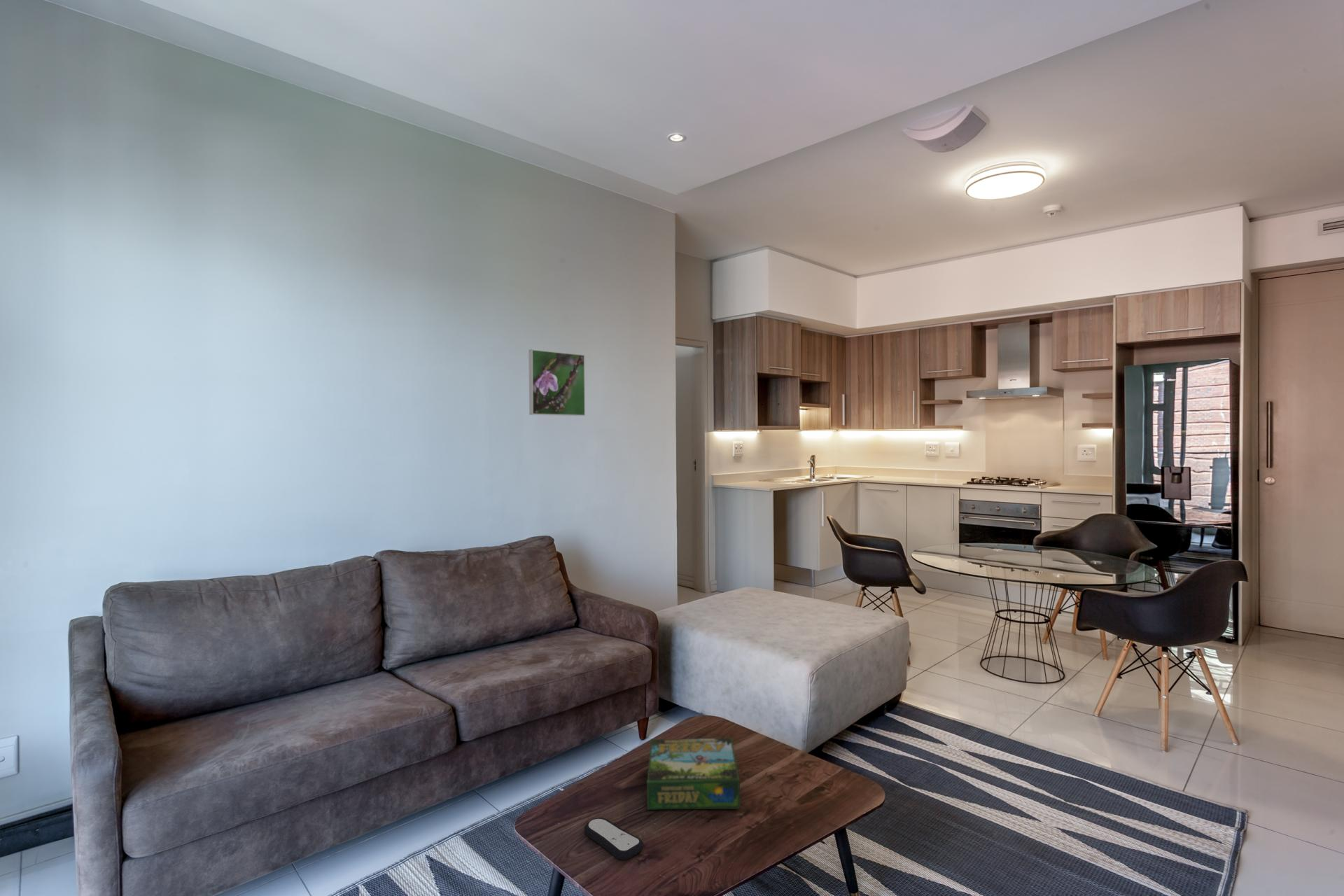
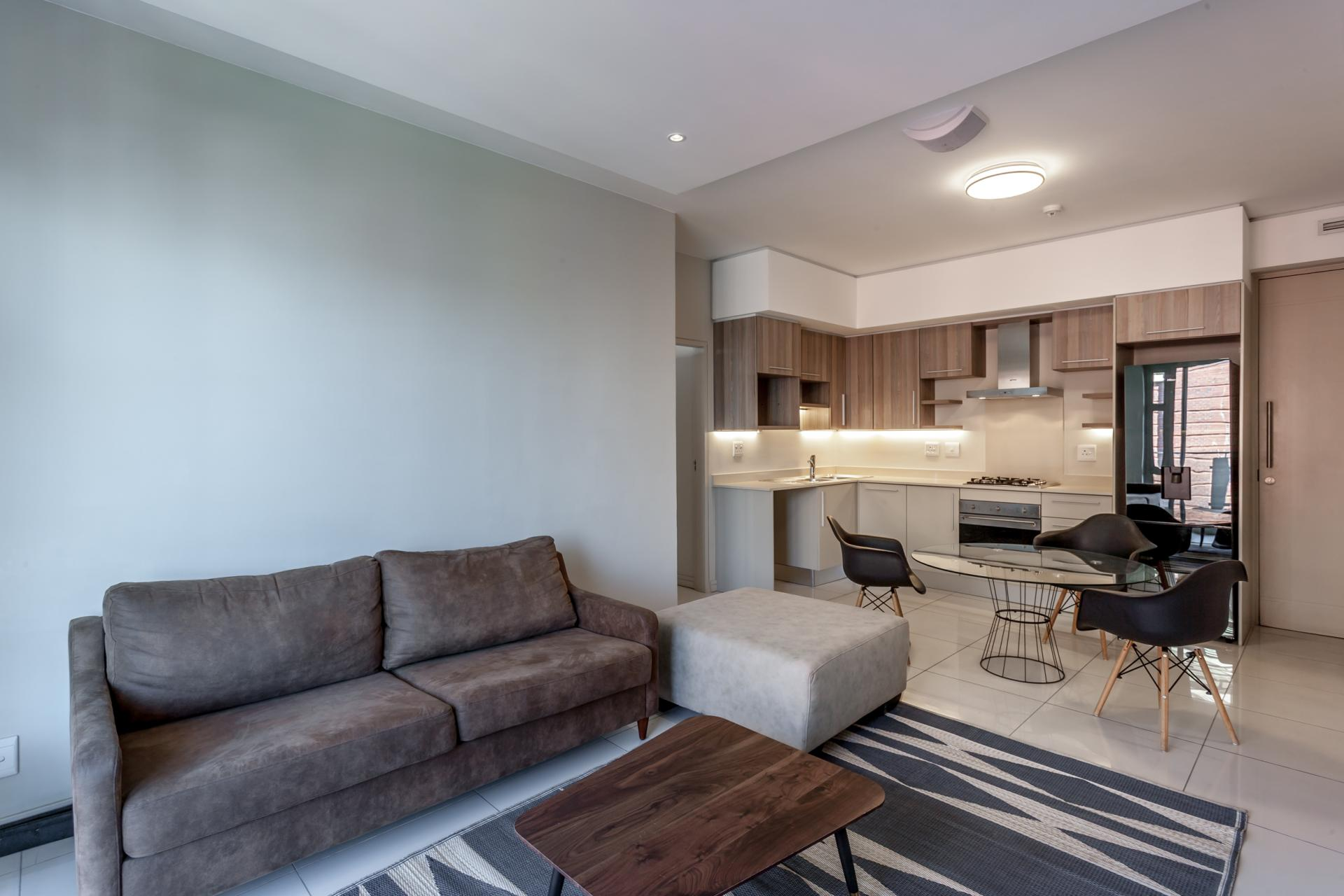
- board game [646,737,741,811]
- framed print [528,349,586,416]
- remote control [584,817,644,860]
